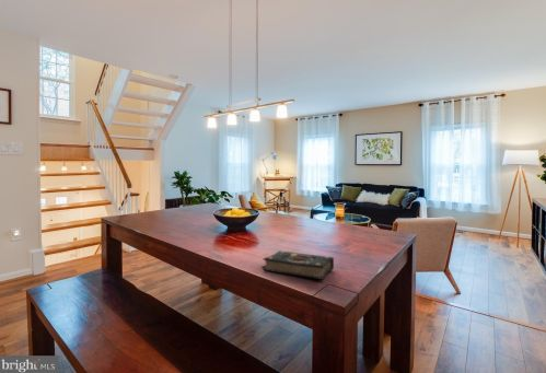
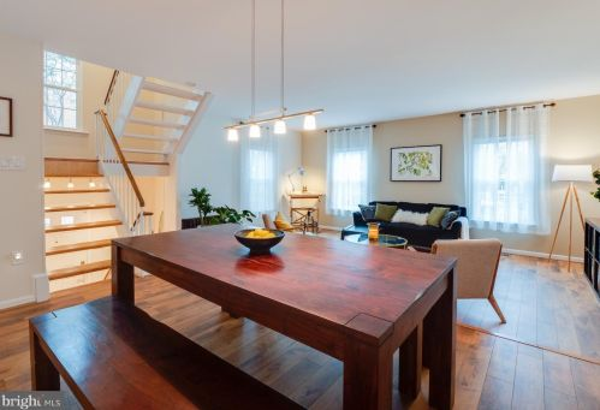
- book [260,249,335,281]
